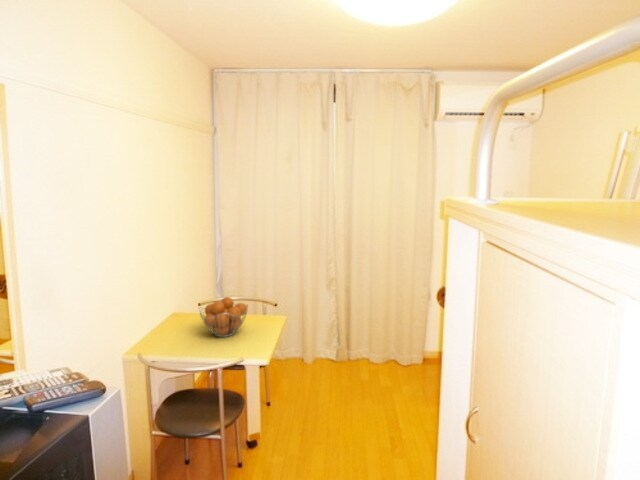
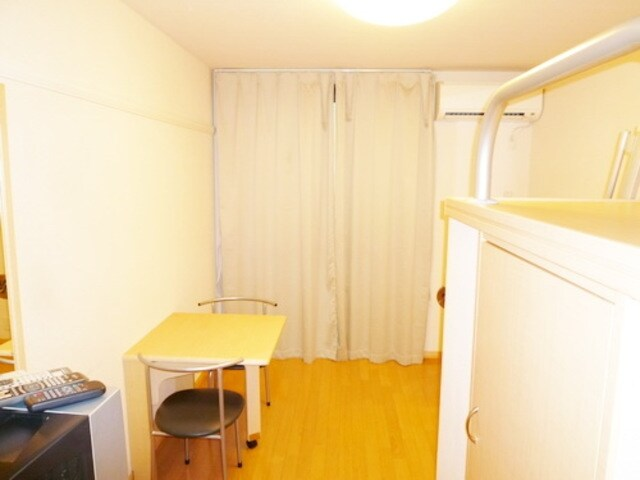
- fruit basket [198,296,249,338]
